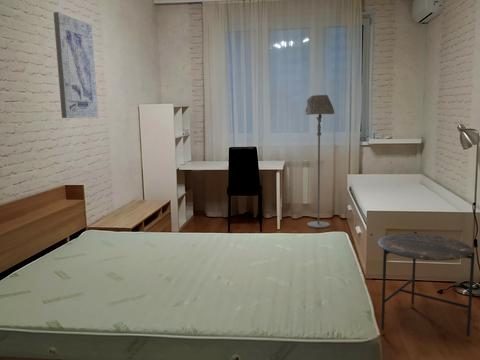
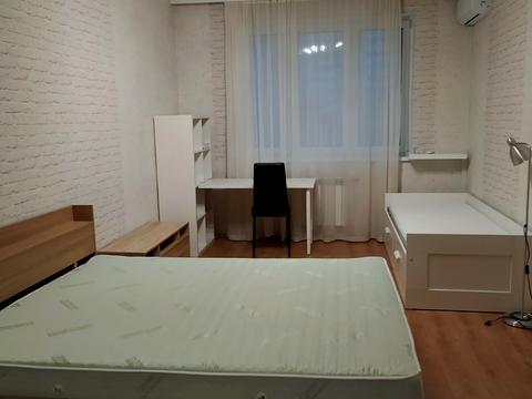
- wall art [52,11,99,119]
- floor lamp [303,94,335,229]
- side table [377,230,476,342]
